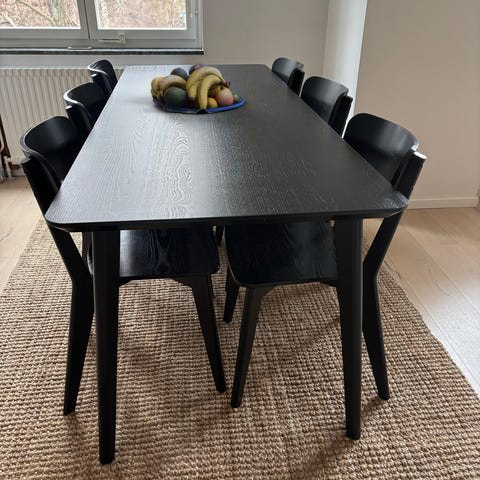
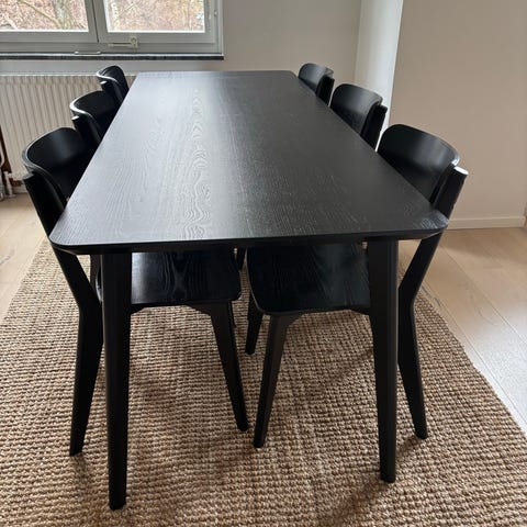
- fruit bowl [150,63,245,114]
